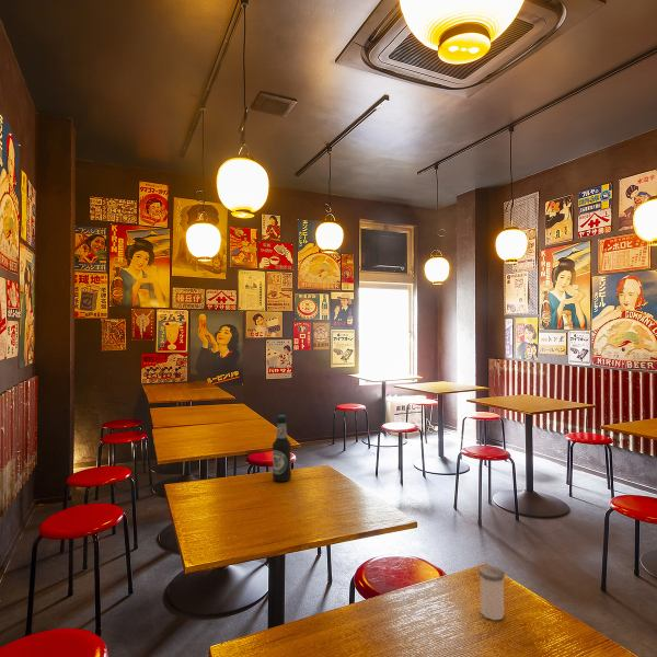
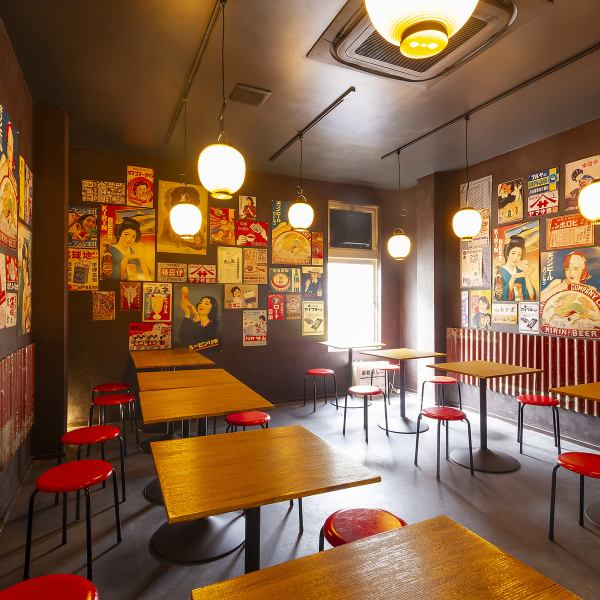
- salt shaker [479,564,506,621]
- bottle [272,414,292,483]
